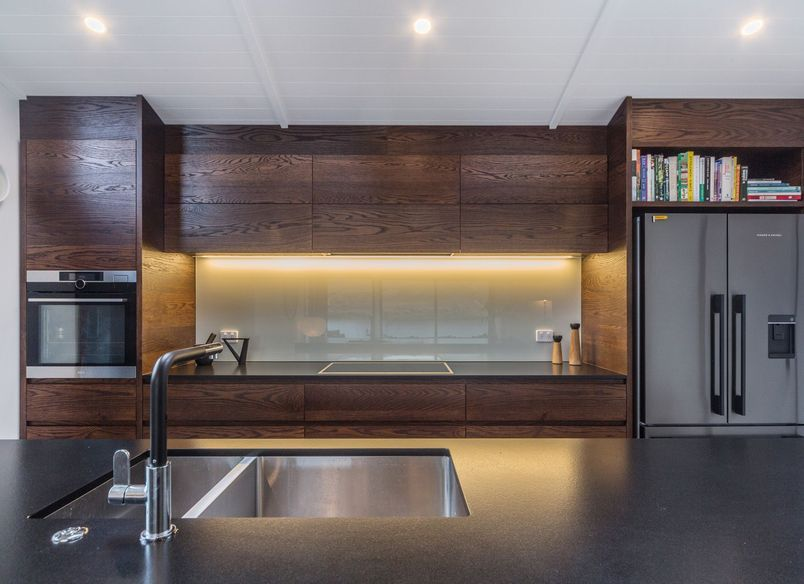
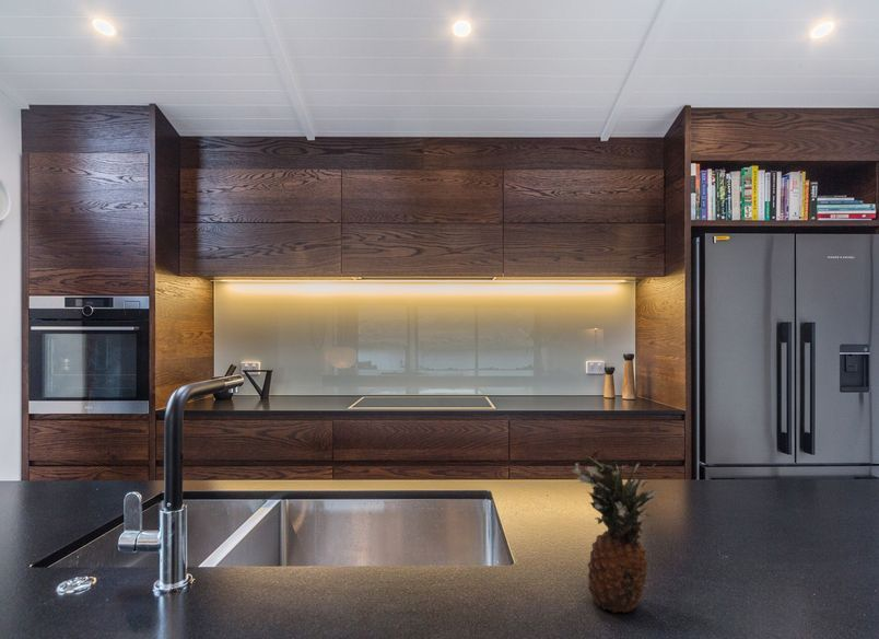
+ fruit [569,454,660,614]
